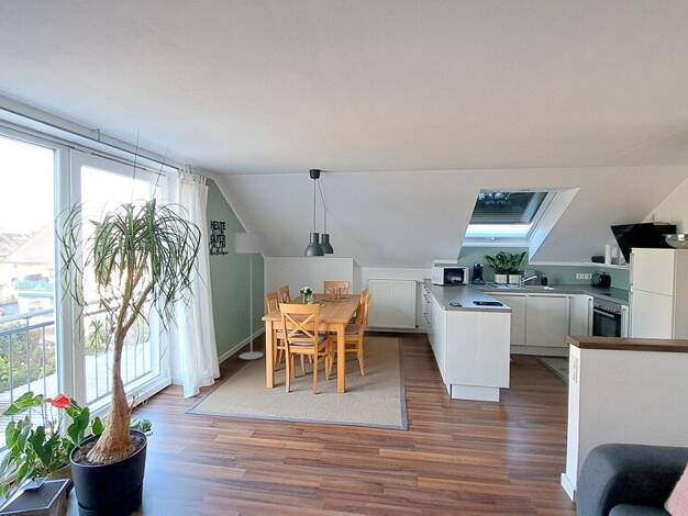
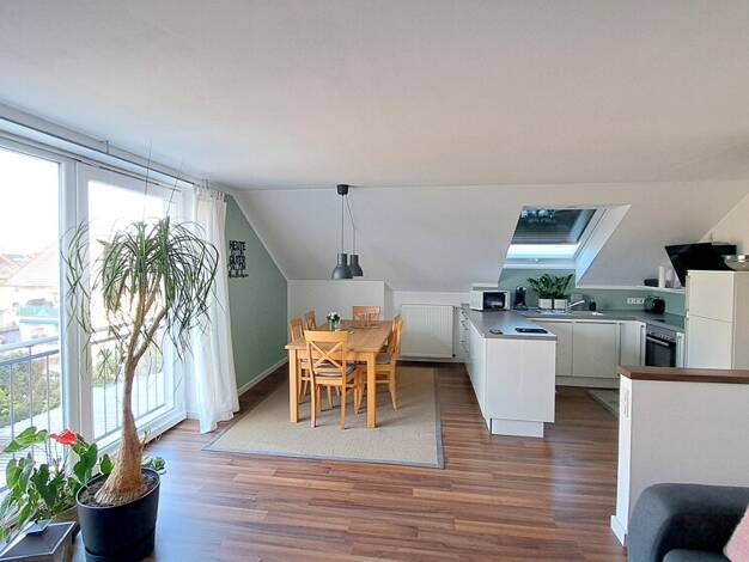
- floor lamp [234,232,268,361]
